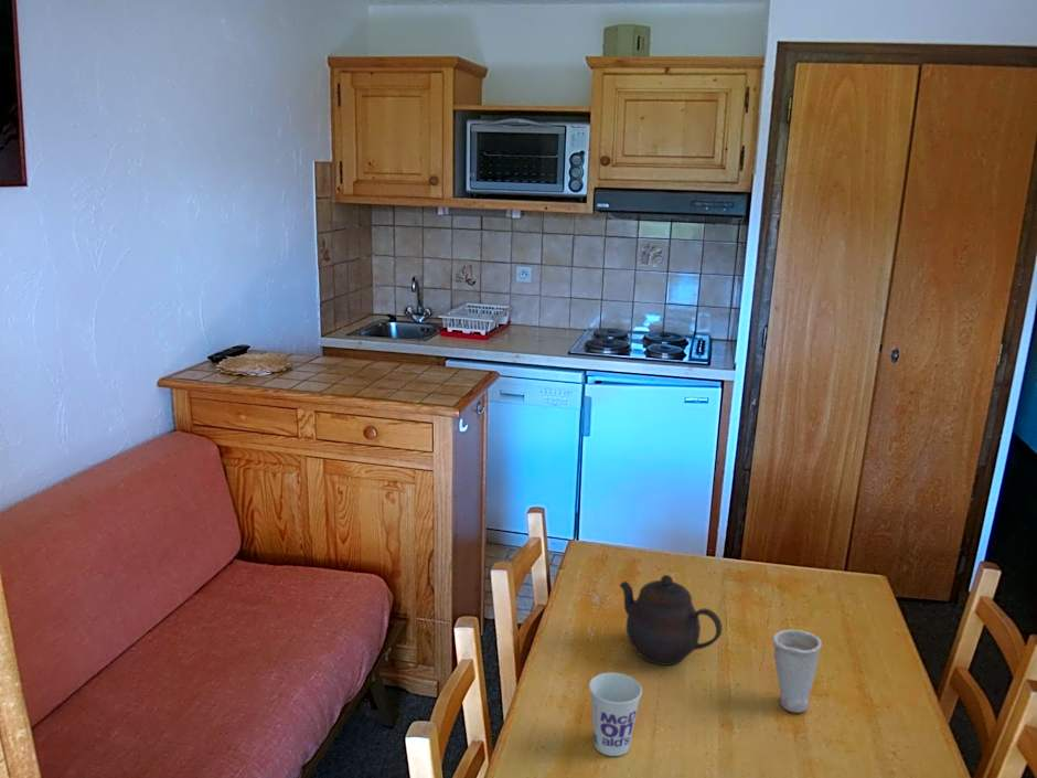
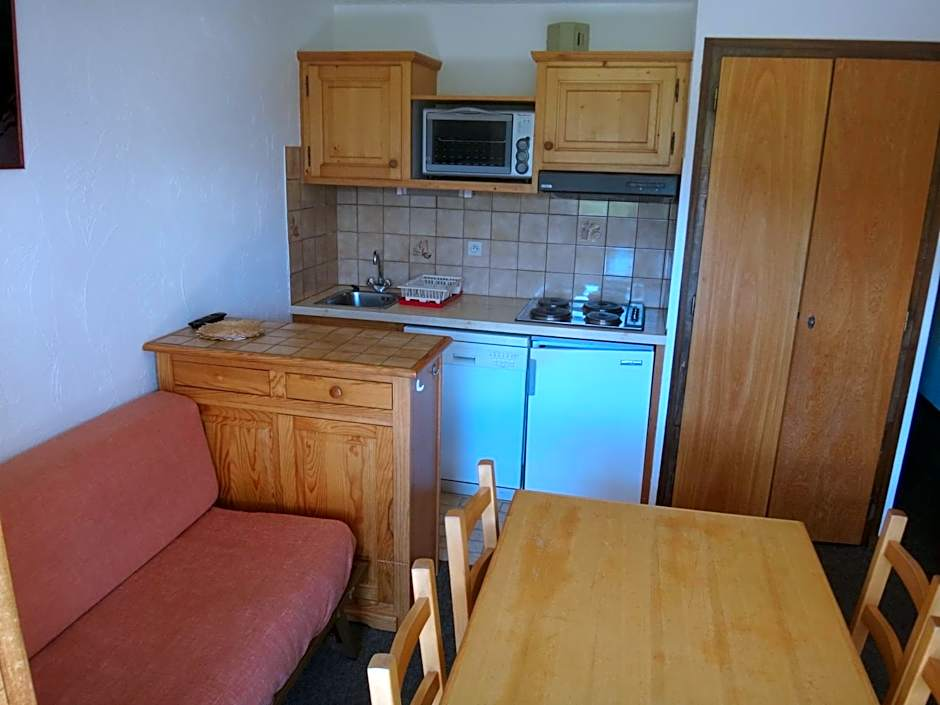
- cup [588,672,643,757]
- teapot [619,574,724,667]
- cup [772,629,823,714]
